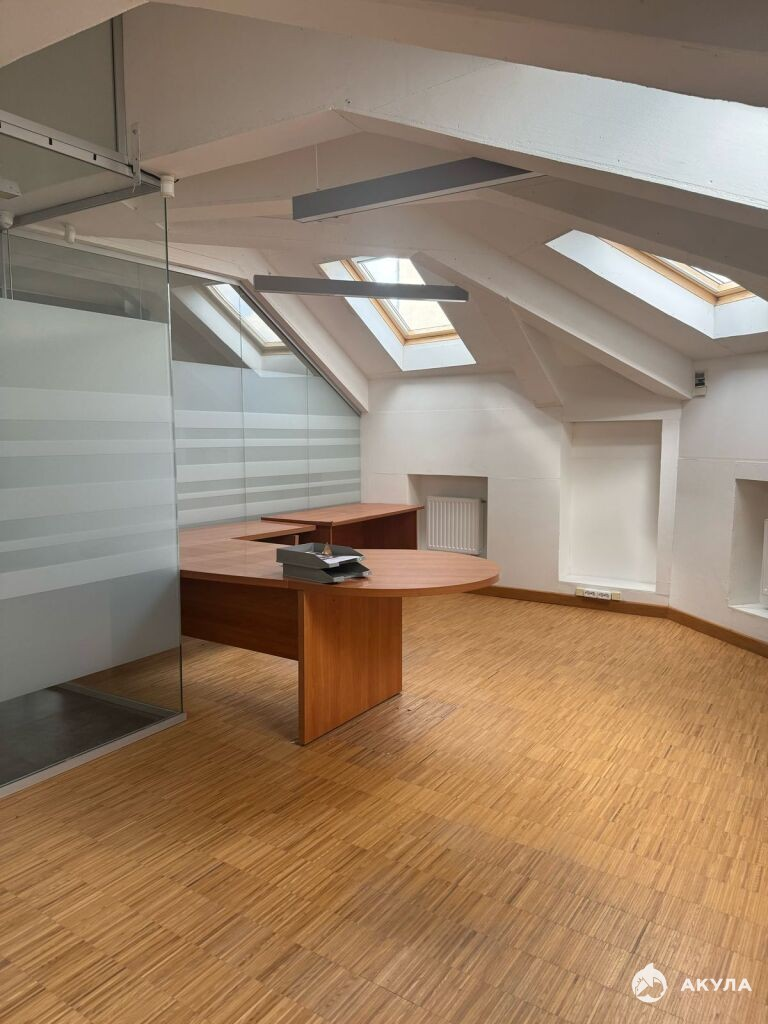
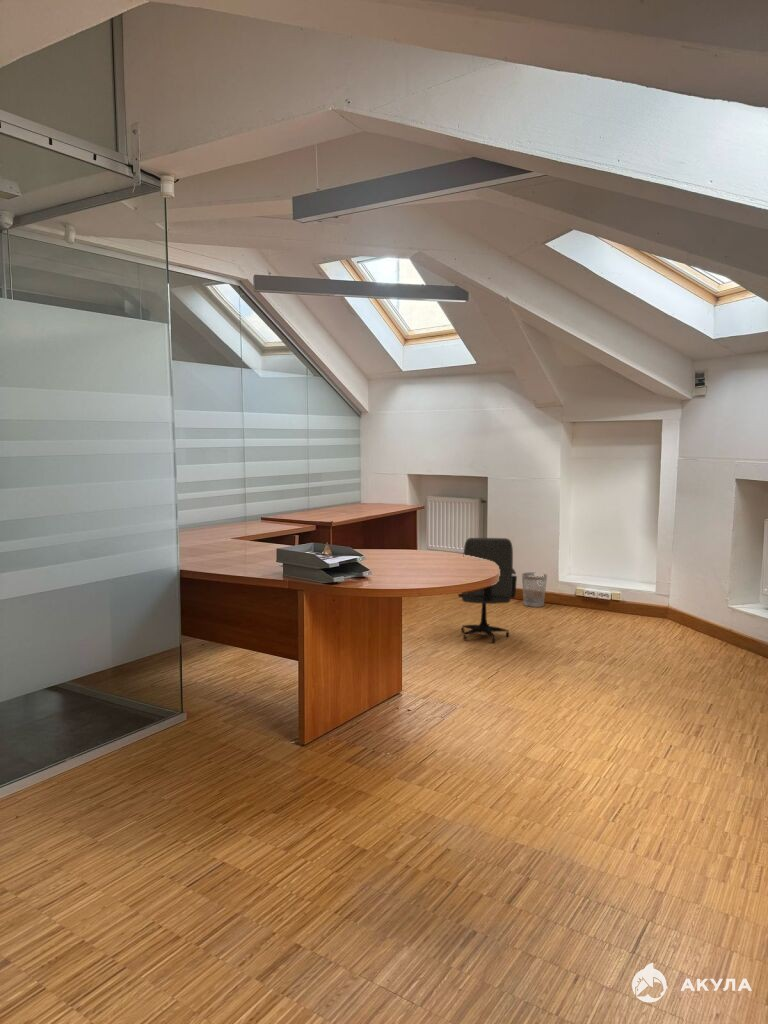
+ wastebasket [521,572,548,608]
+ office chair [457,537,518,644]
